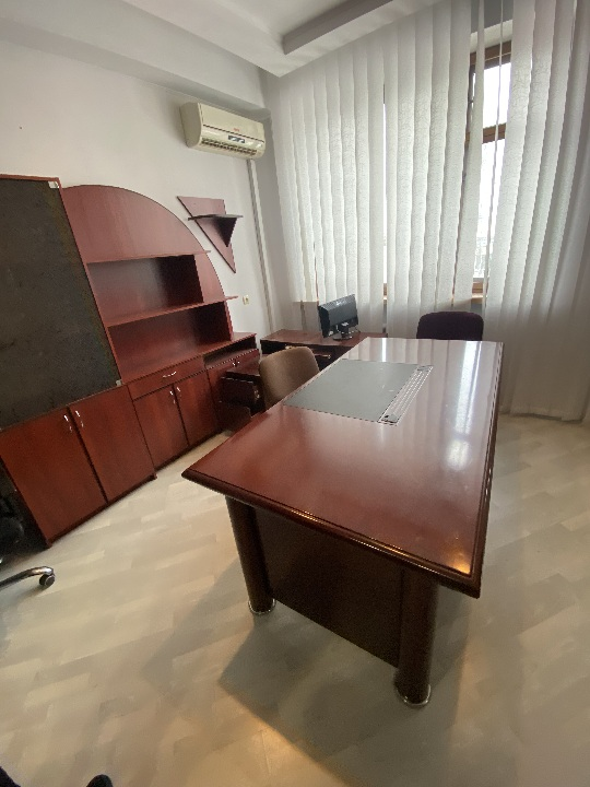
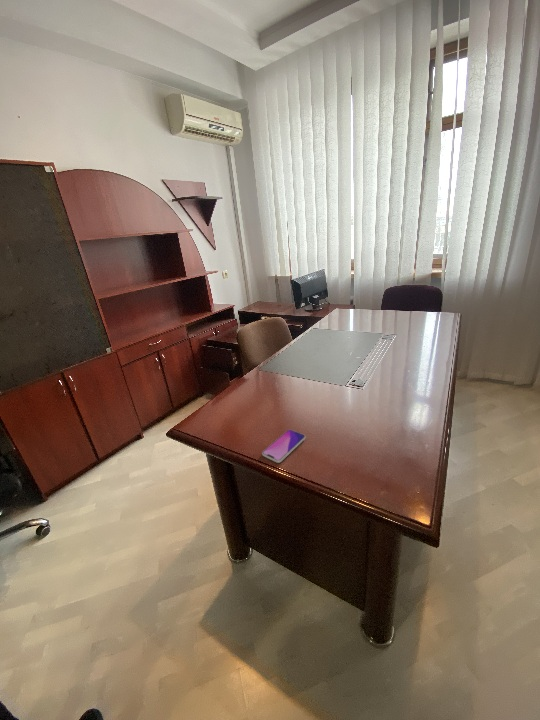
+ smartphone [261,429,306,464]
